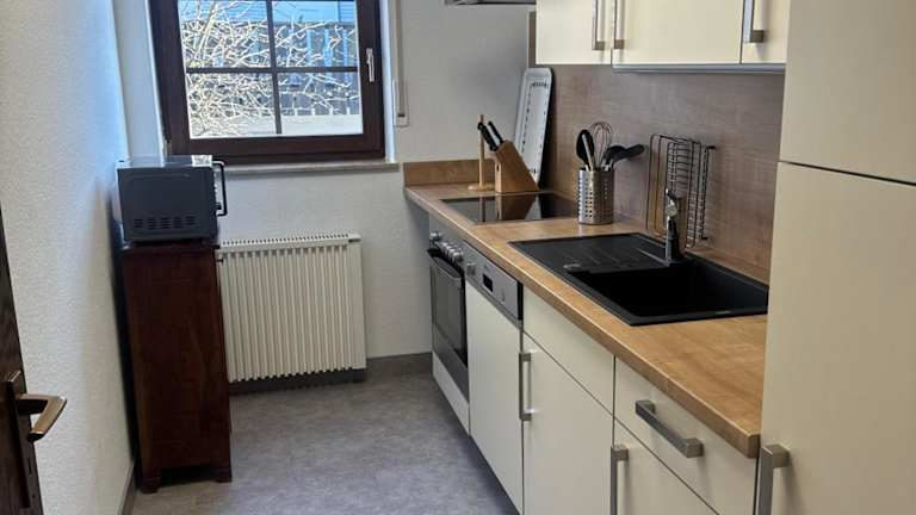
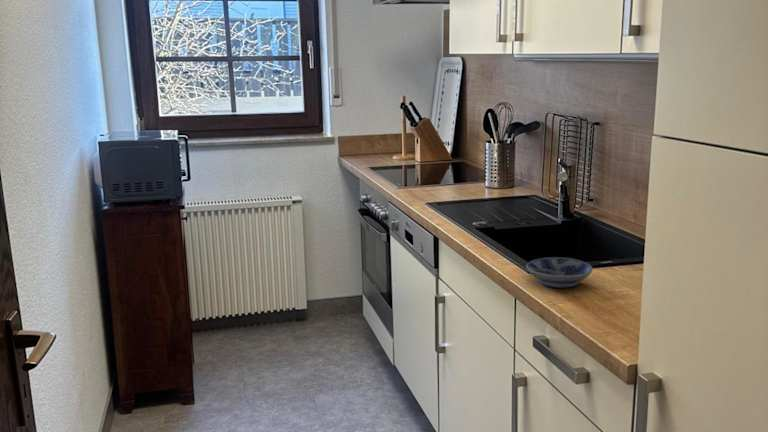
+ bowl [525,256,594,288]
